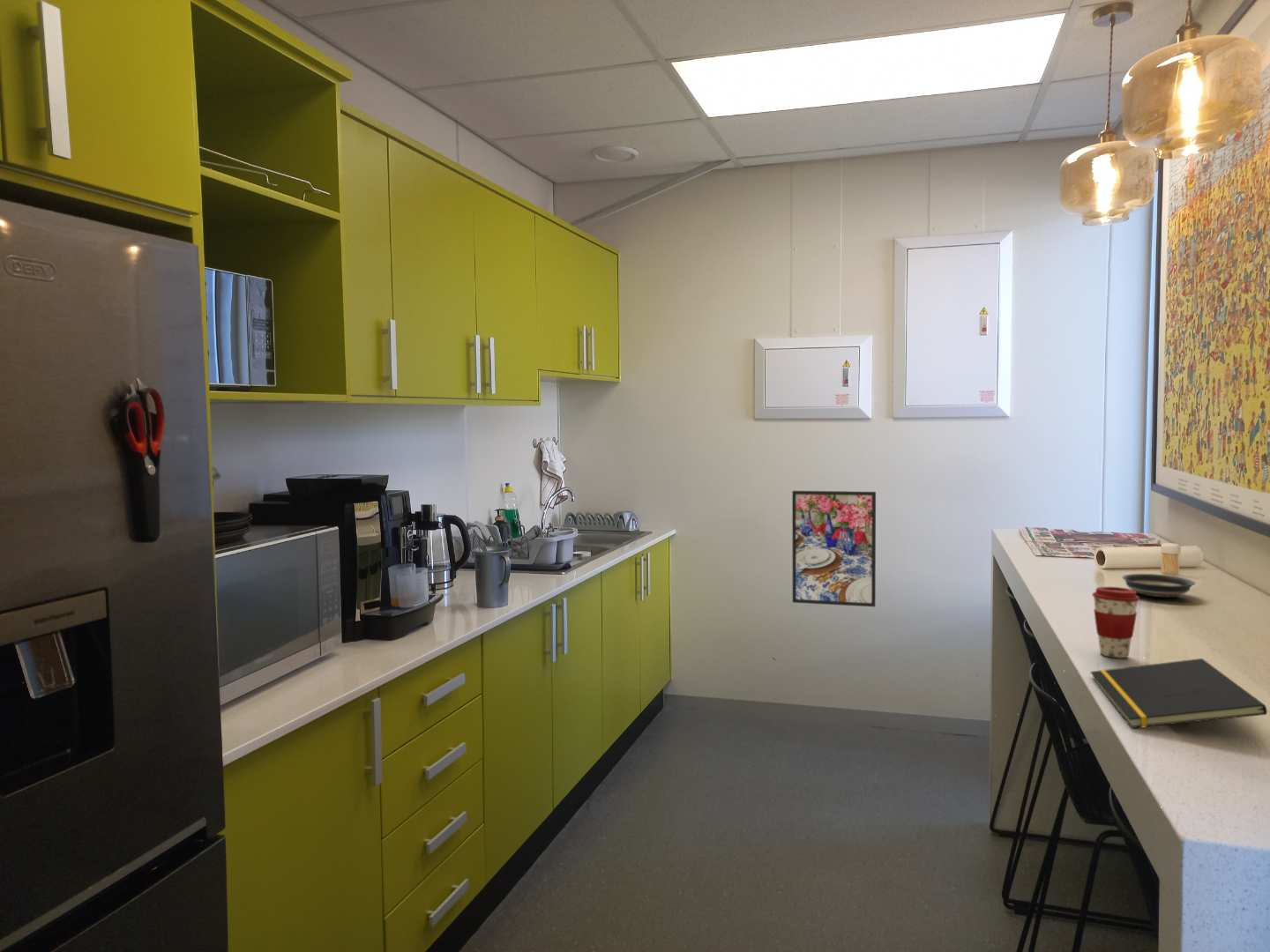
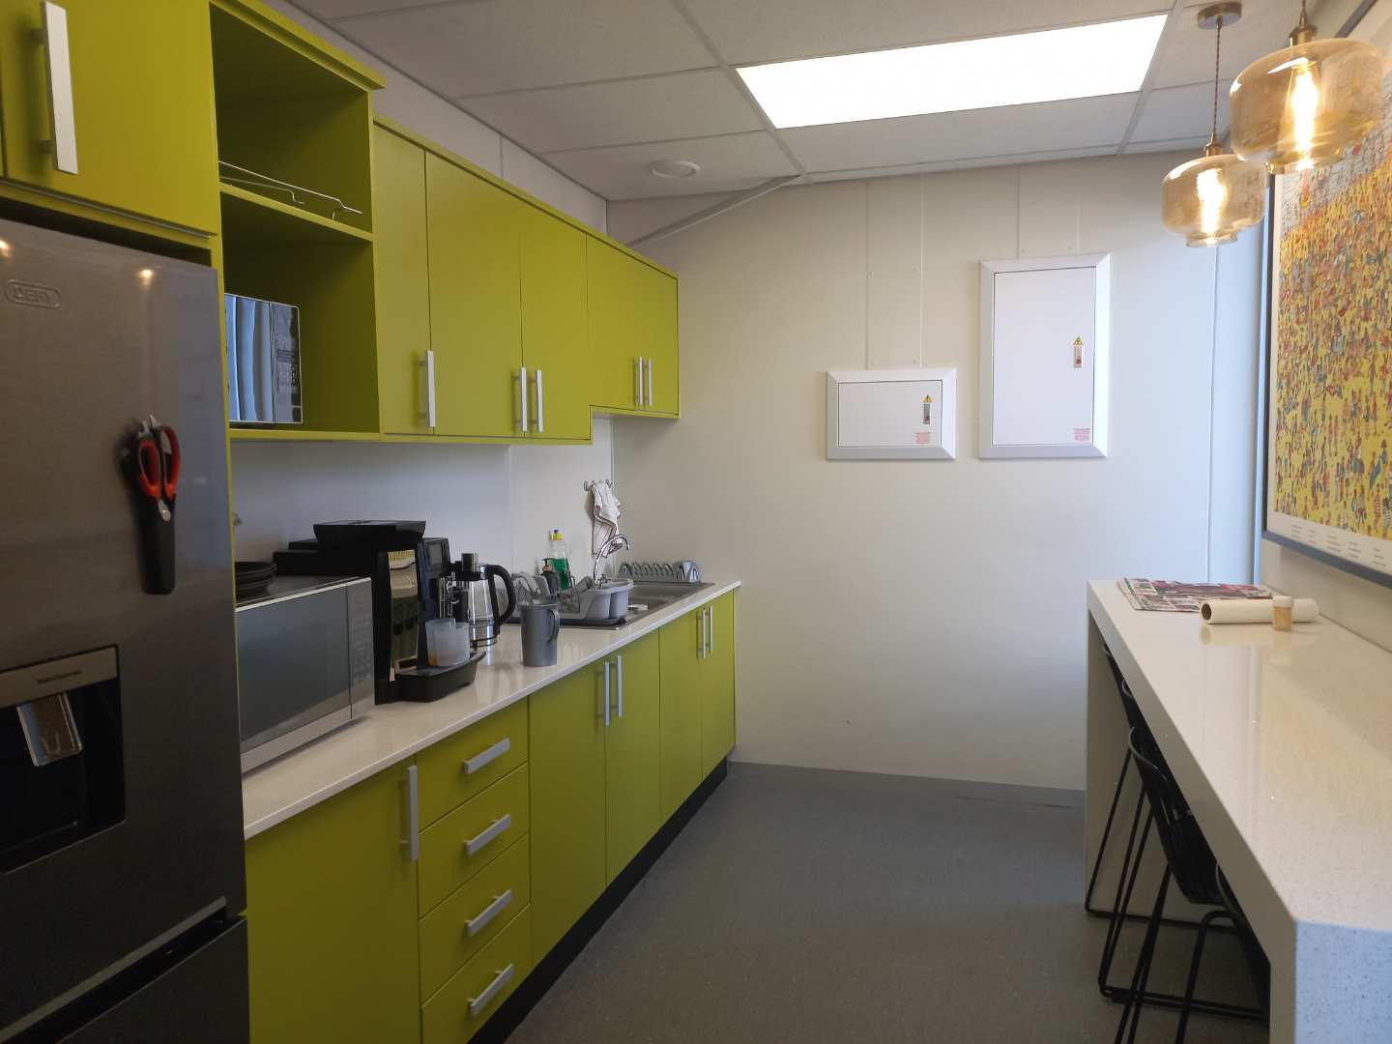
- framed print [791,490,877,607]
- coffee cup [1091,586,1140,658]
- saucer [1121,573,1196,598]
- notepad [1089,658,1268,729]
